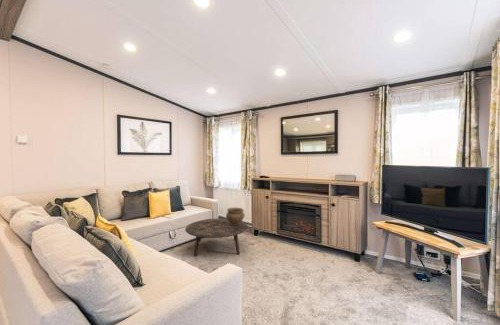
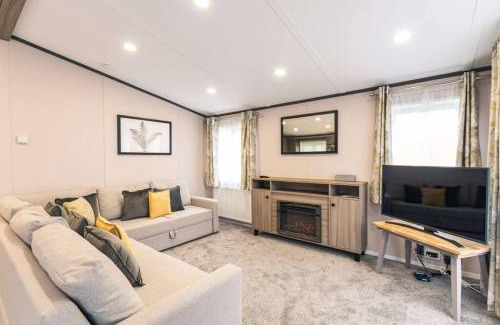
- ceramic pot [225,207,246,225]
- coffee table [184,217,249,258]
